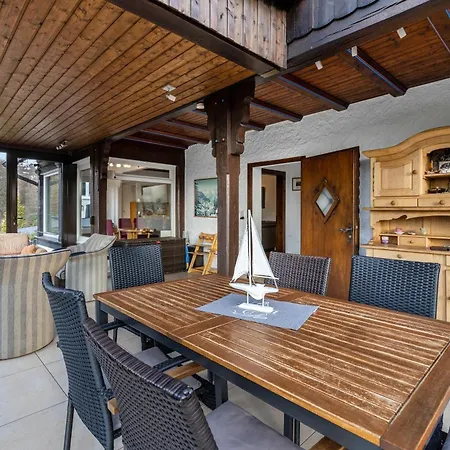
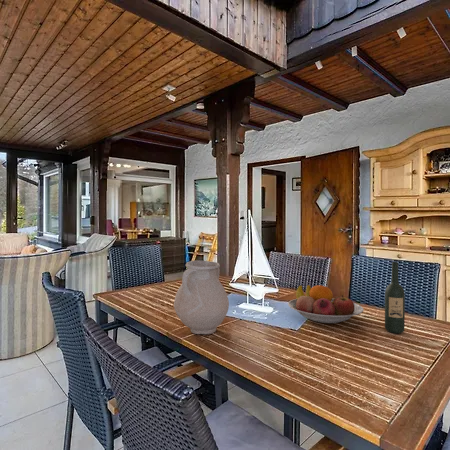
+ wine bottle [384,261,406,334]
+ fruit bowl [287,284,365,324]
+ vase [173,259,230,335]
